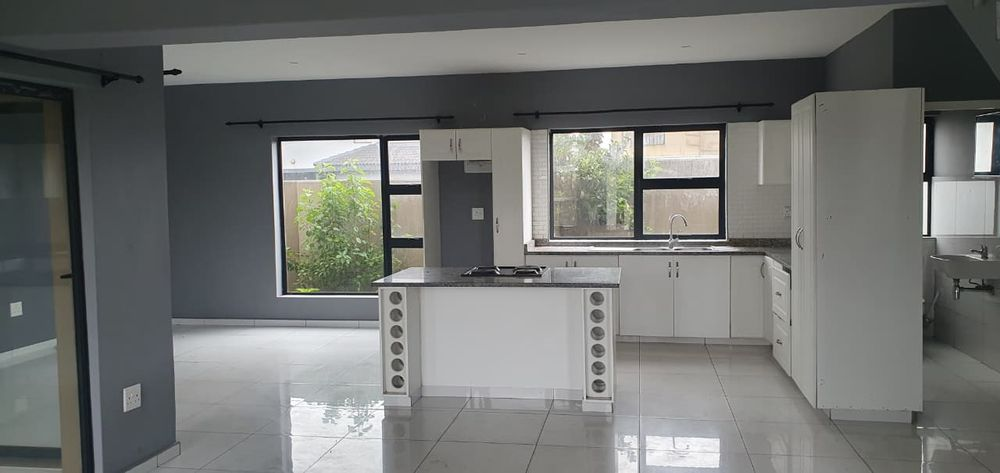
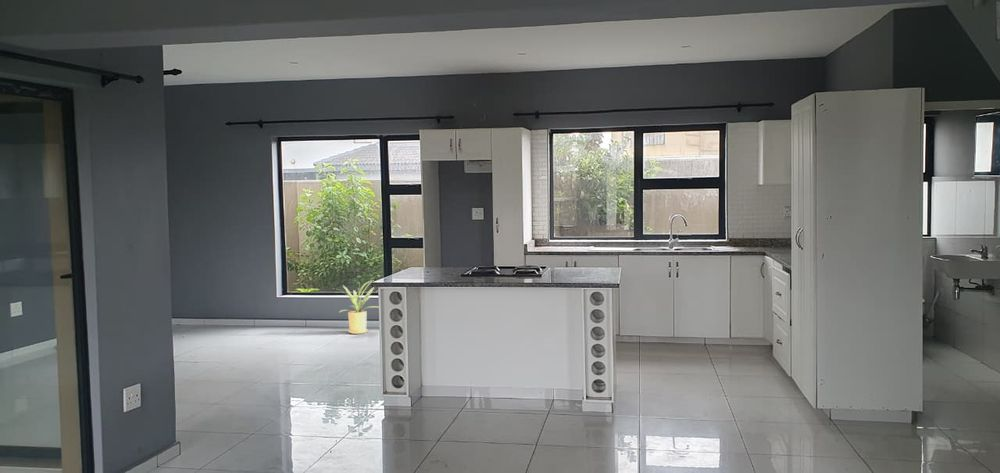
+ house plant [330,279,378,335]
